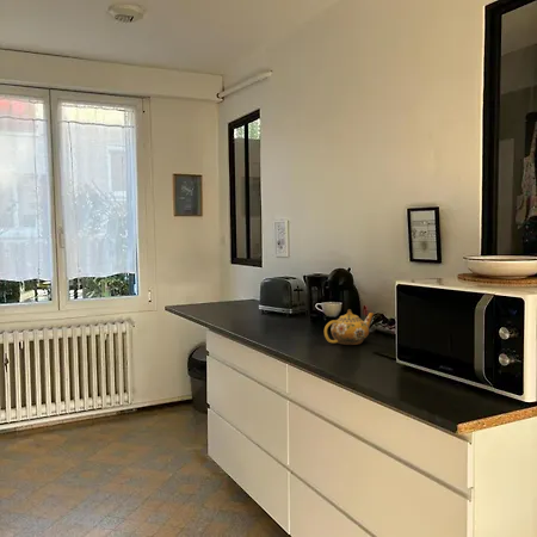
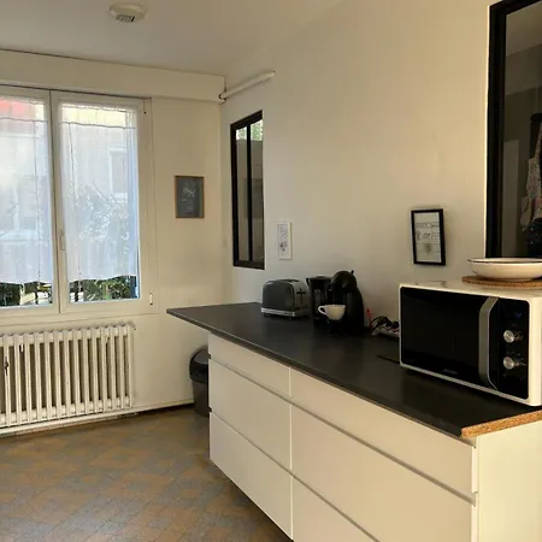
- teapot [323,308,376,346]
